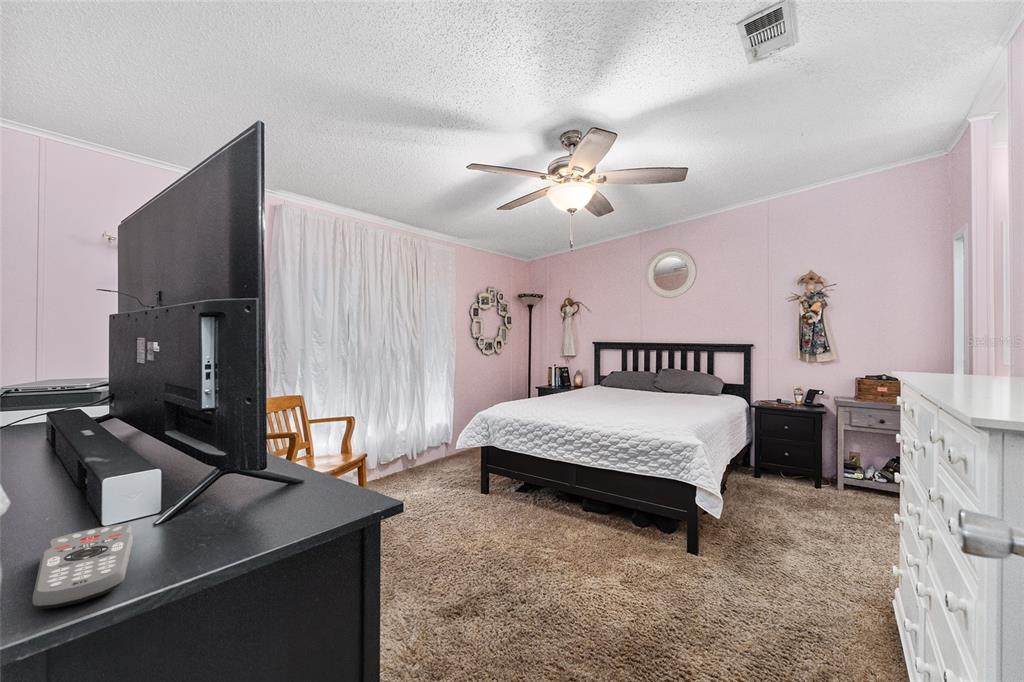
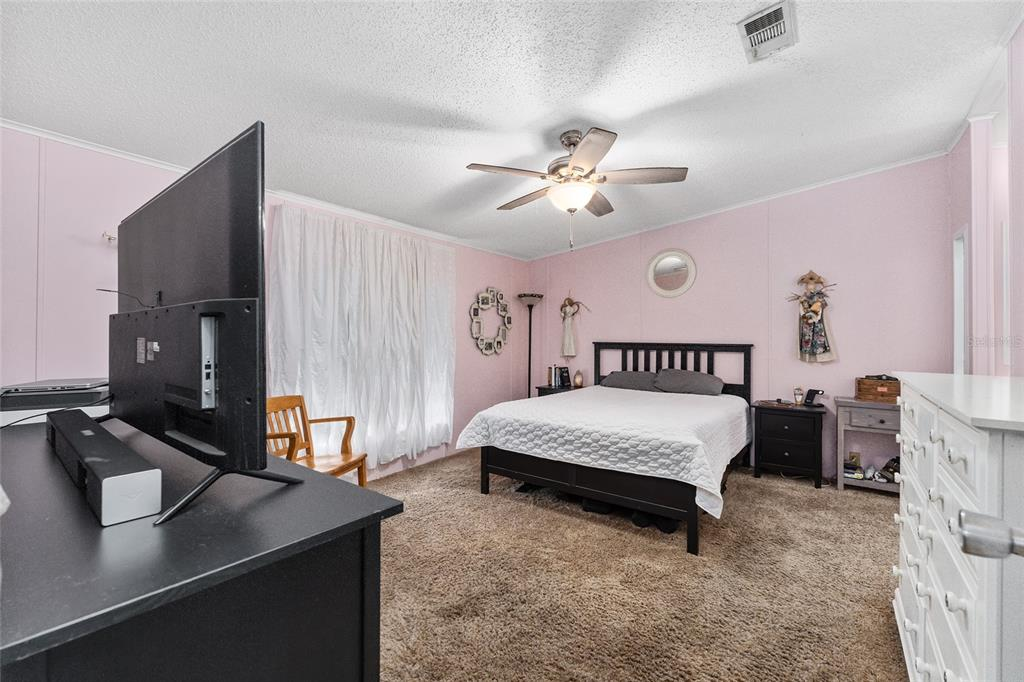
- remote control [32,523,134,610]
